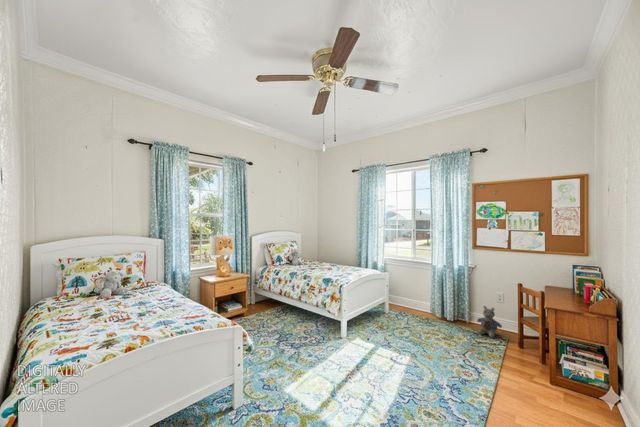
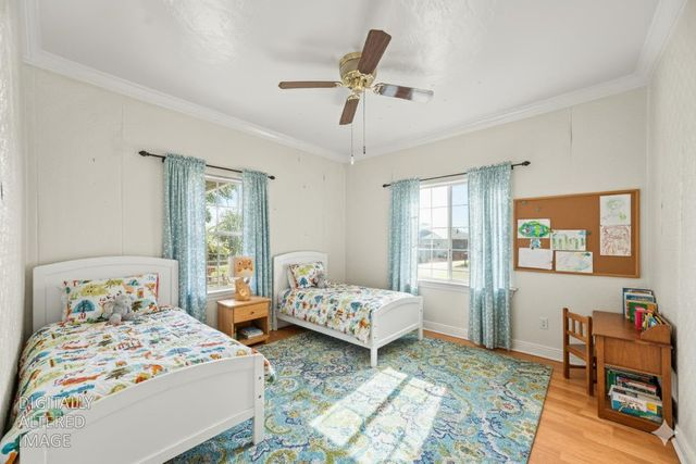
- stuffed animal [476,305,503,339]
